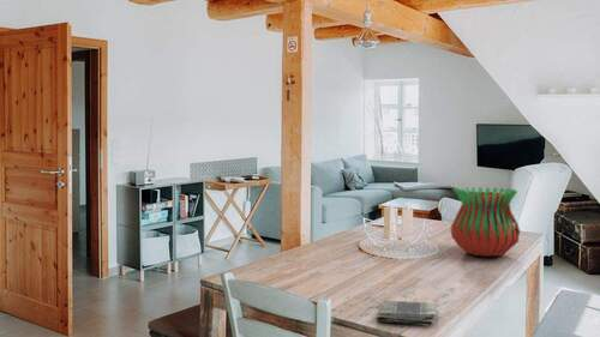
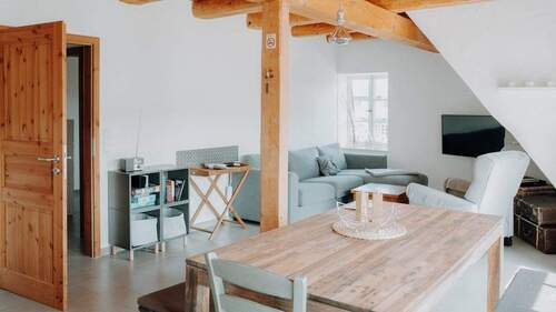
- vase [449,186,521,258]
- dish towel [374,300,438,327]
